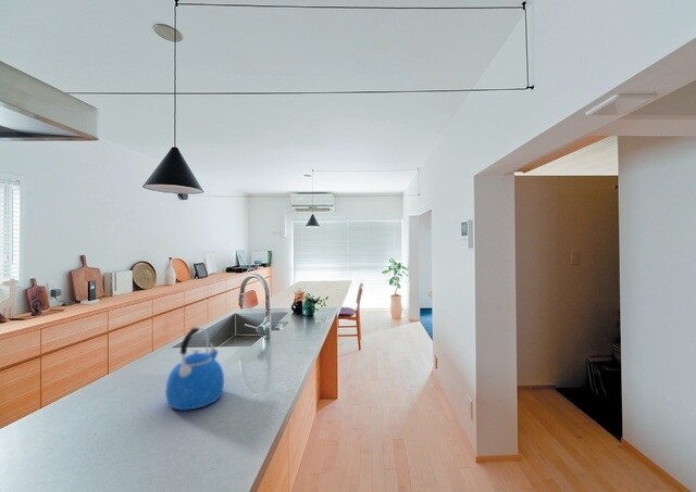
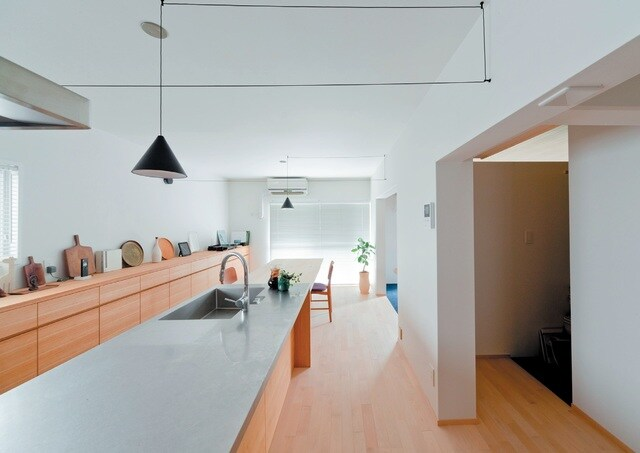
- kettle [164,327,225,412]
